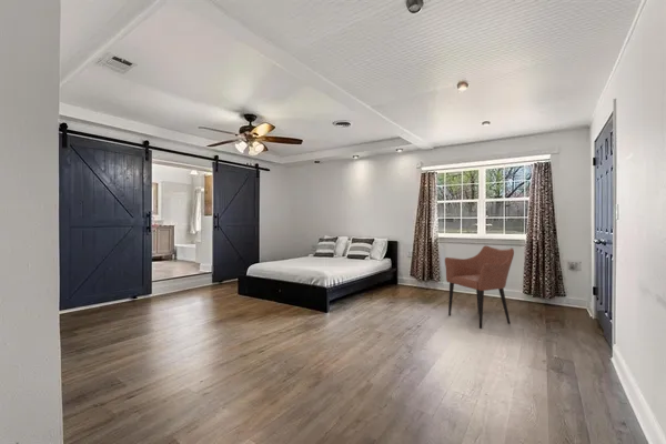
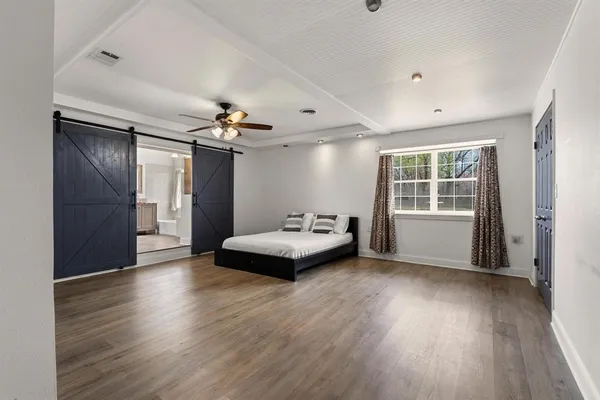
- armchair [444,244,515,330]
